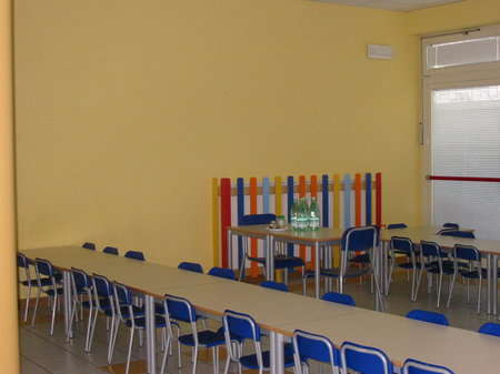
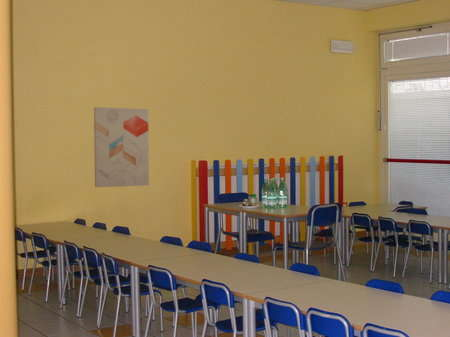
+ wall art [93,106,150,188]
